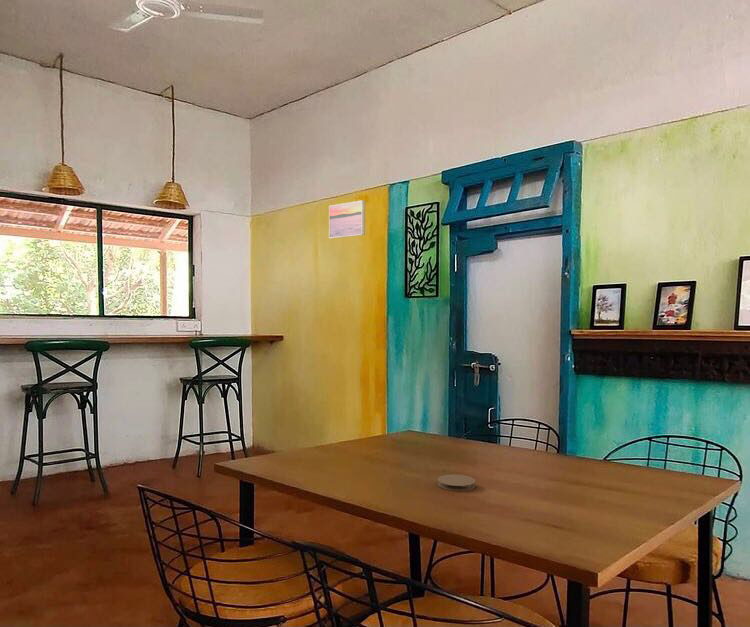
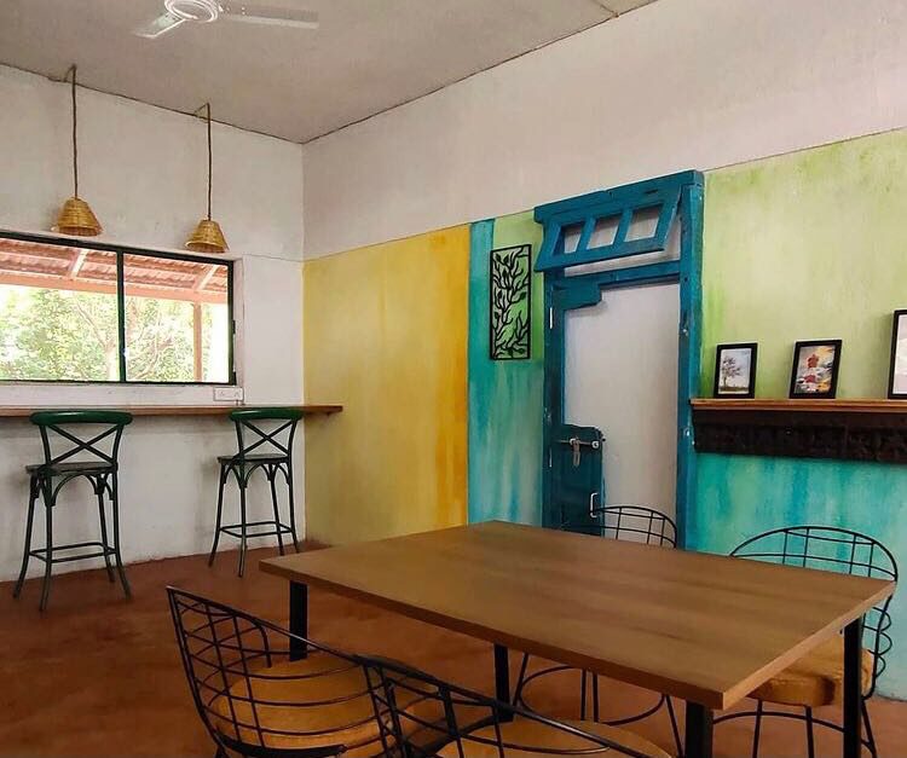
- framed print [328,199,366,239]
- coaster [437,473,476,492]
